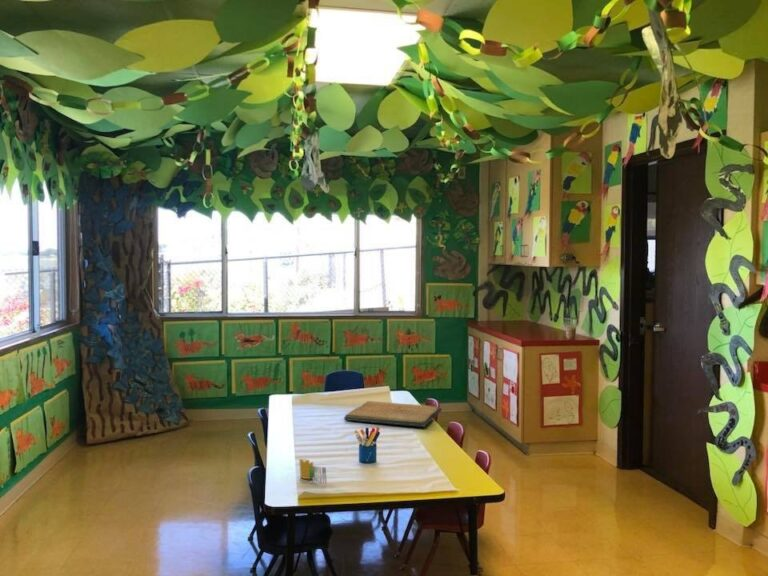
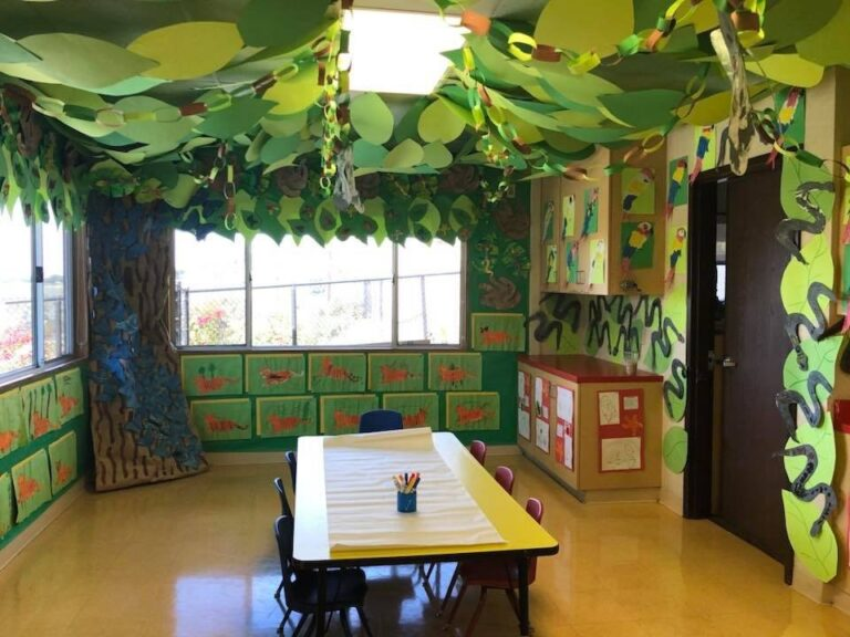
- crayon [298,458,327,484]
- religious icon [343,400,443,428]
